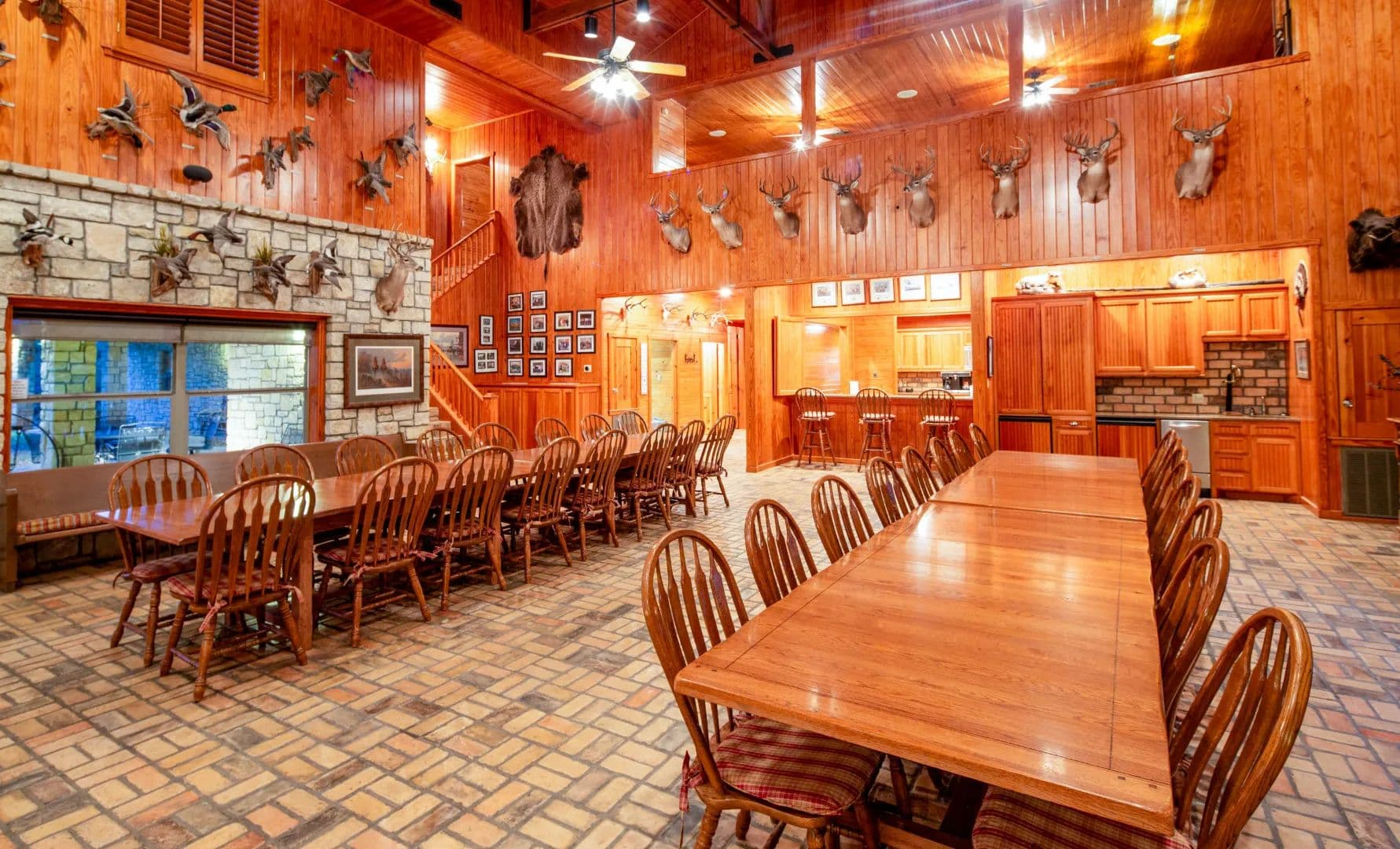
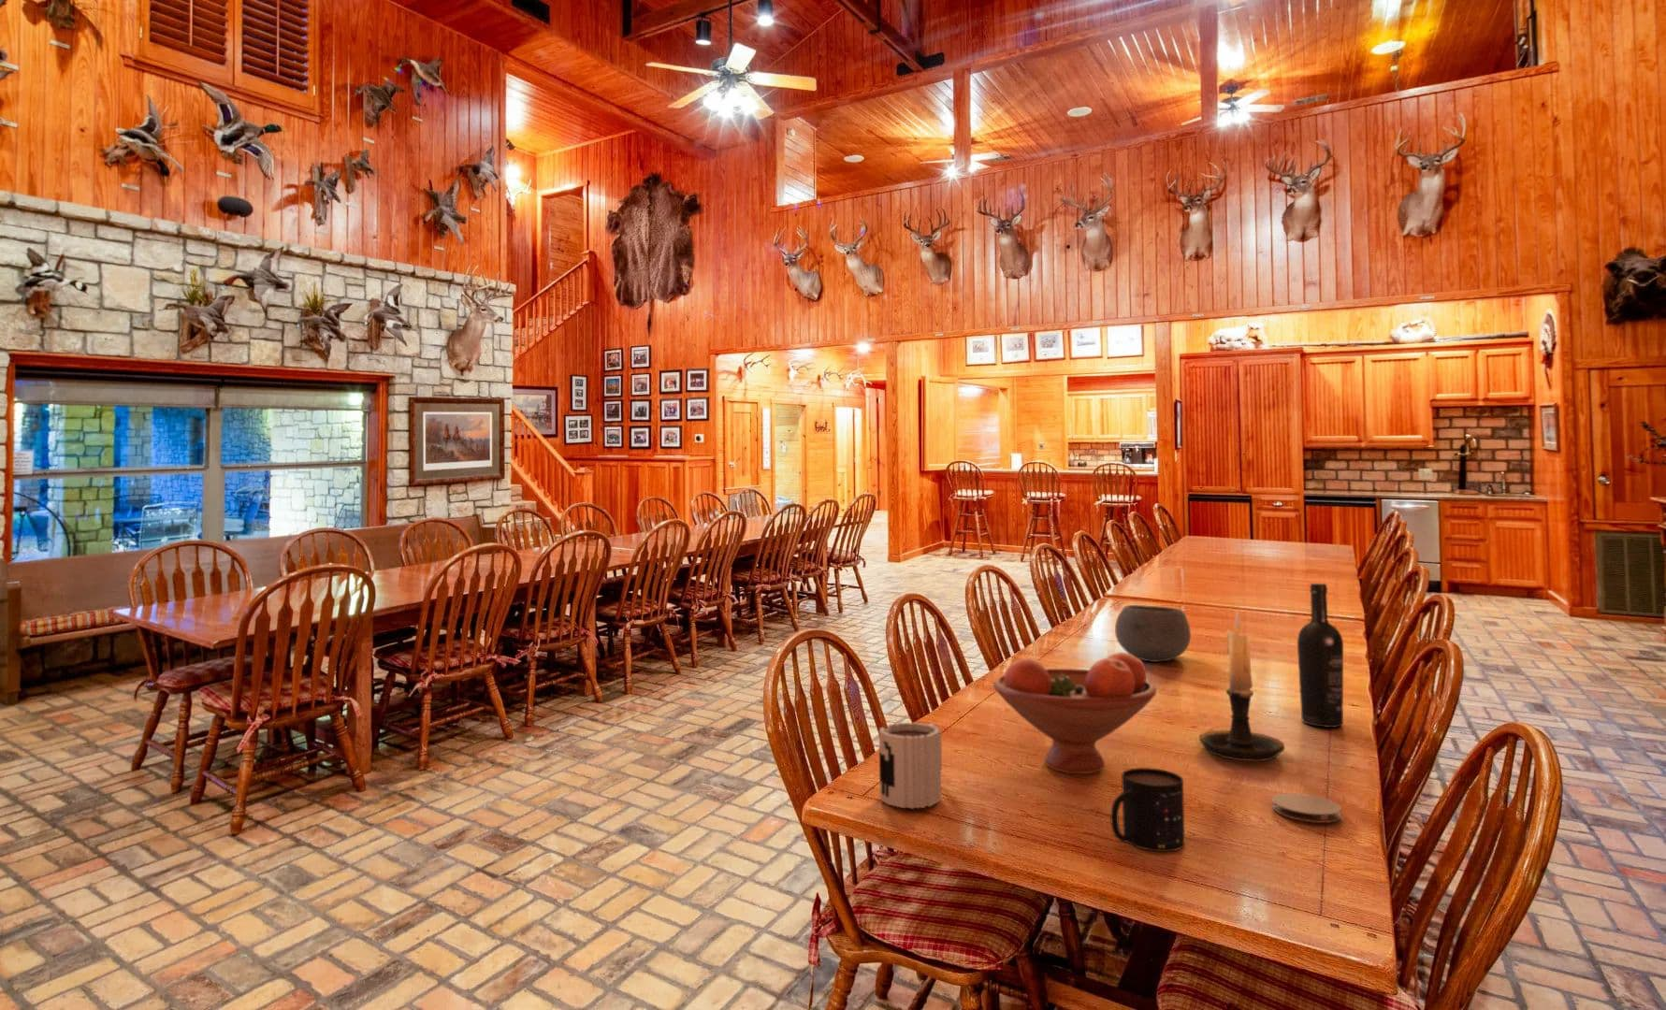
+ candle holder [1198,610,1285,763]
+ fruit bowl [992,651,1157,774]
+ wine bottle [1297,583,1345,728]
+ mug [1109,767,1185,853]
+ mug [878,721,942,810]
+ coaster [1271,792,1342,824]
+ bowl [1114,604,1191,663]
